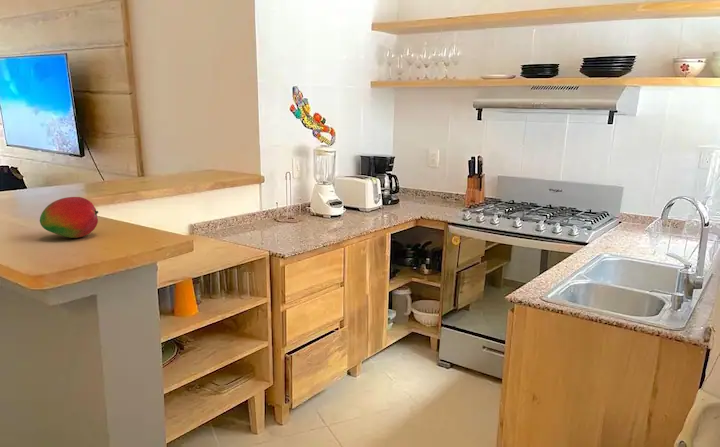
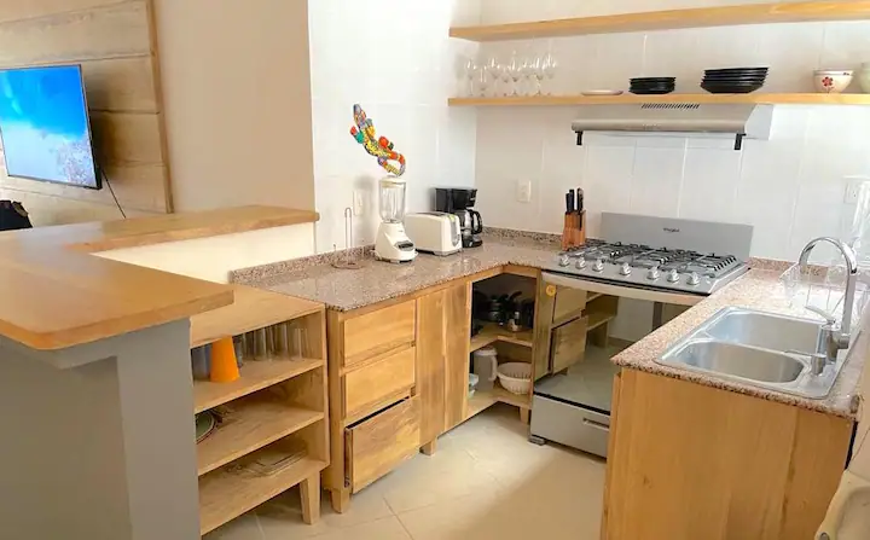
- fruit [39,196,99,239]
